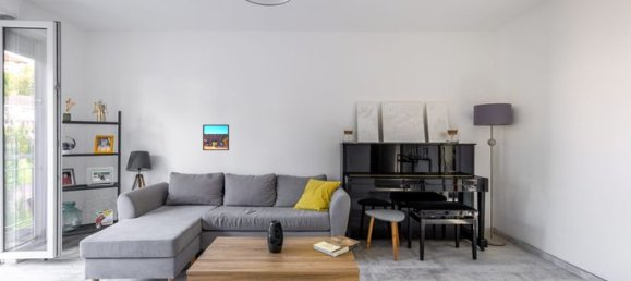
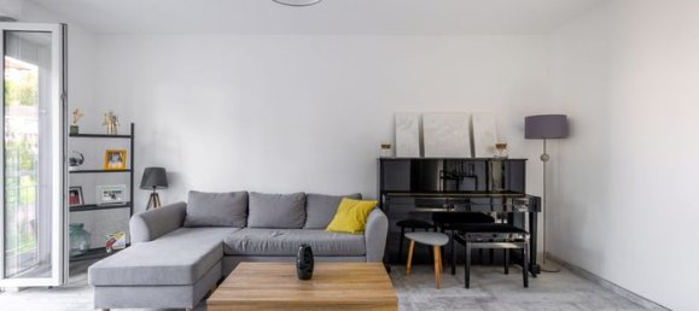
- book [312,234,362,258]
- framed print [202,123,230,151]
